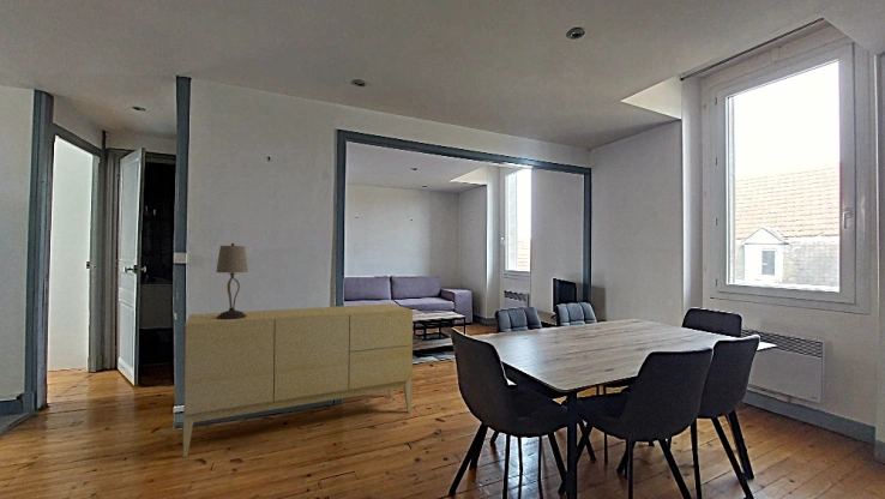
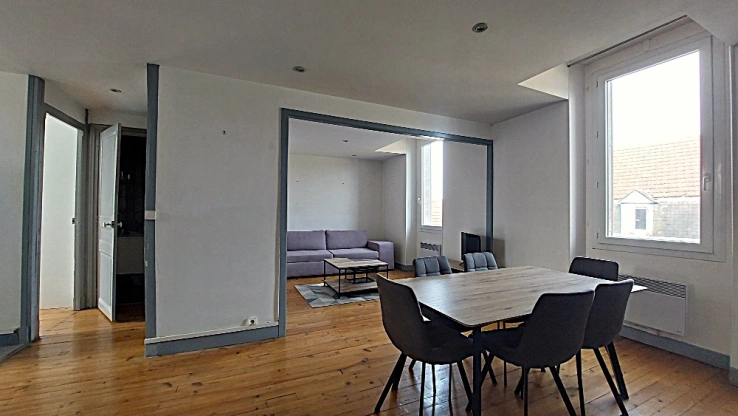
- table lamp [215,242,249,319]
- sideboard [182,302,414,458]
